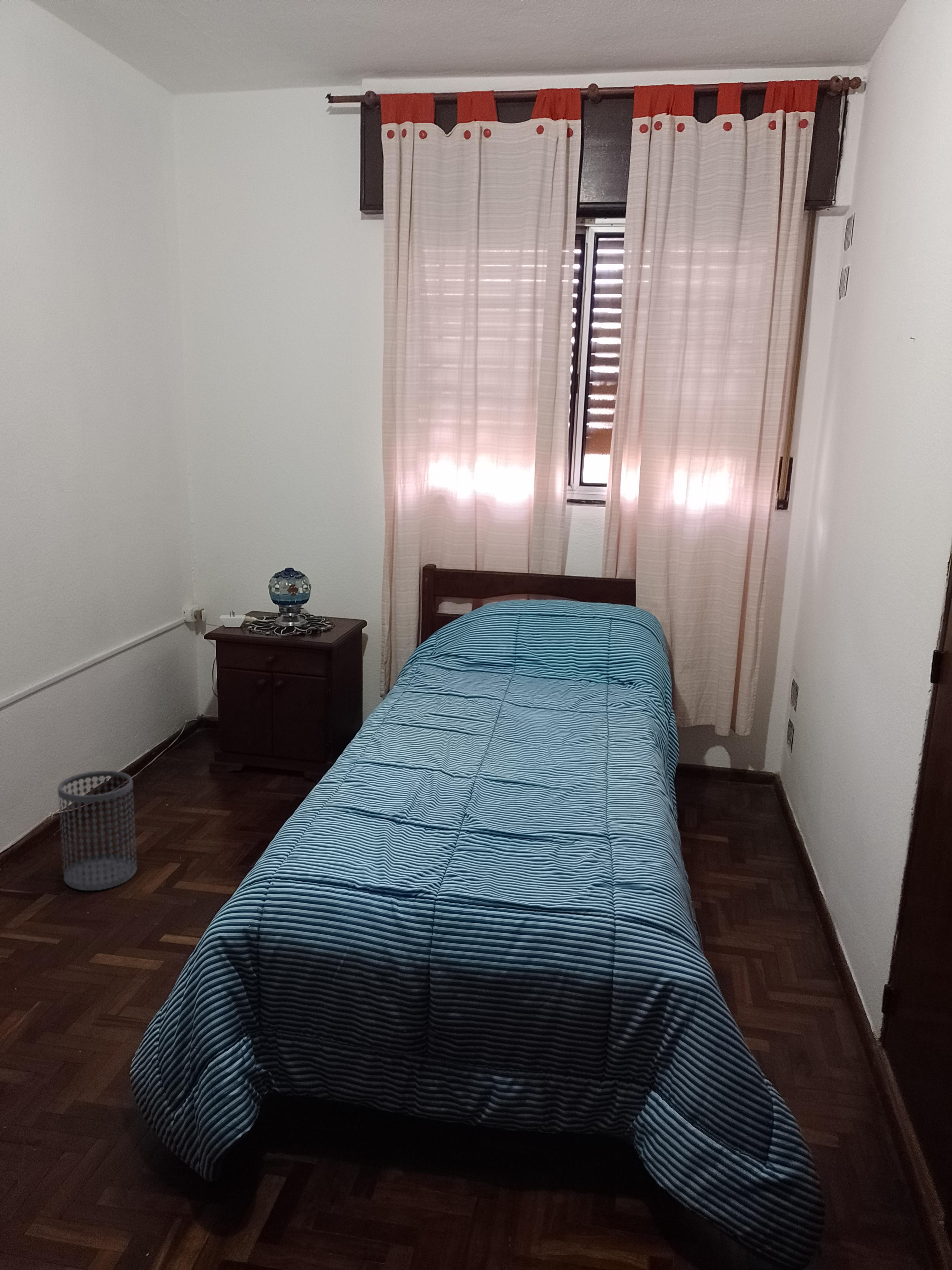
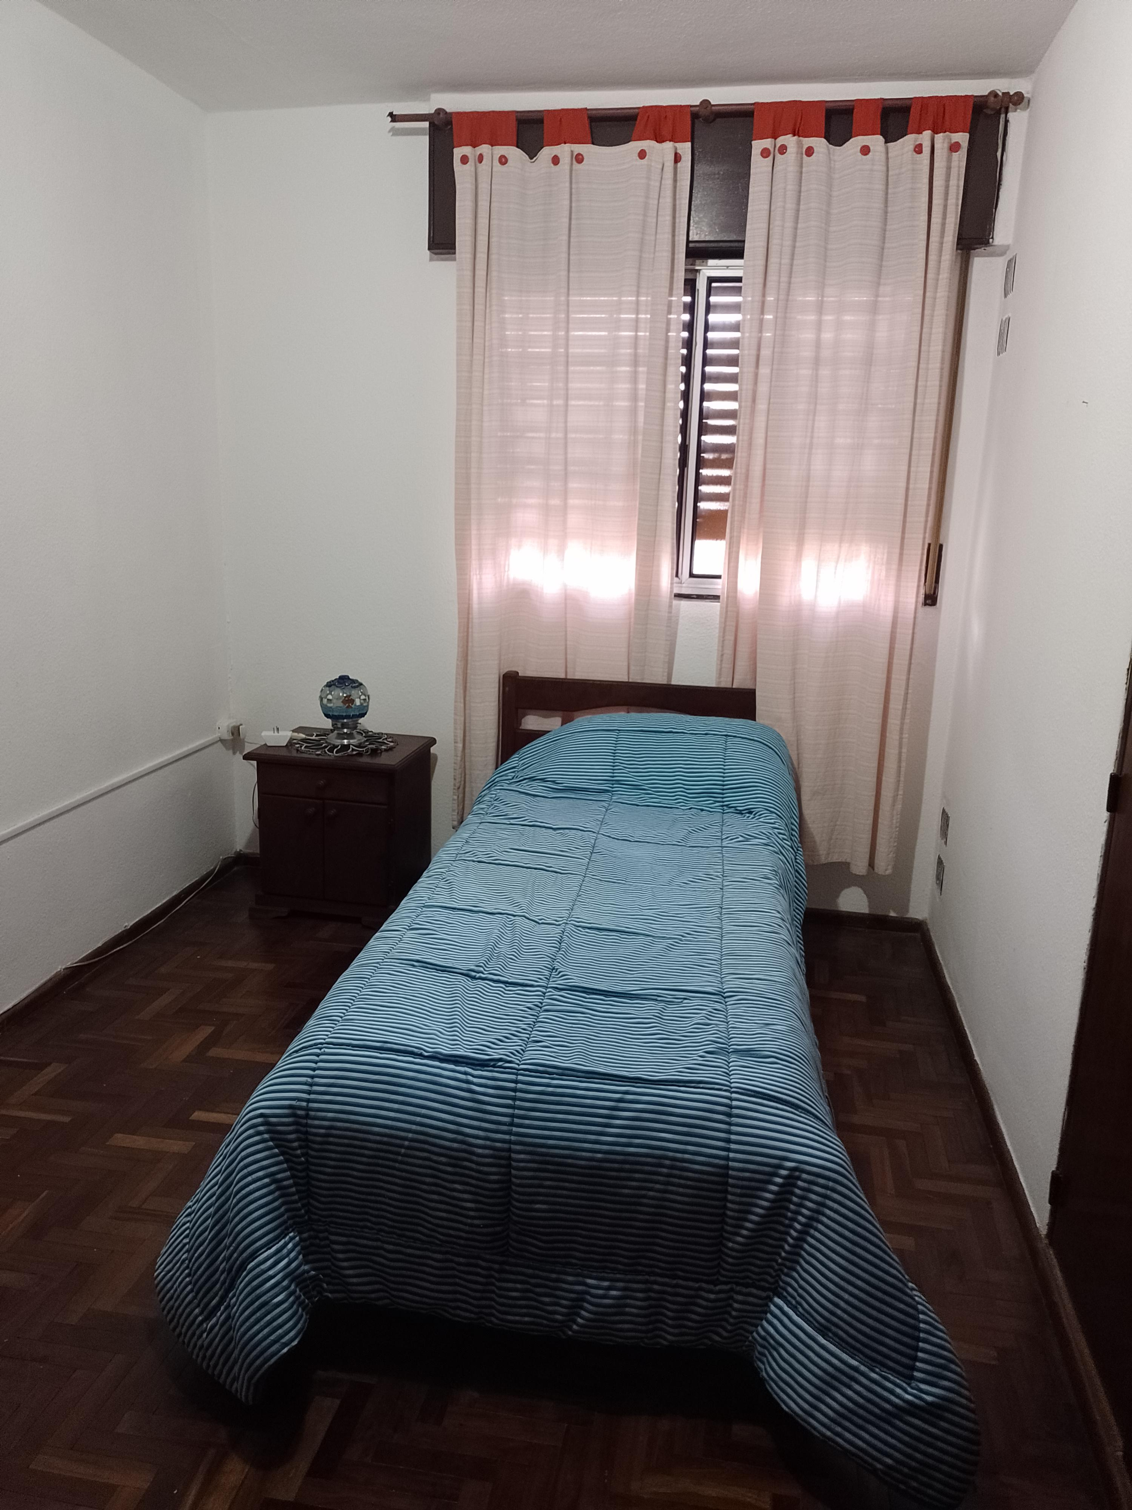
- wastebasket [58,770,137,891]
